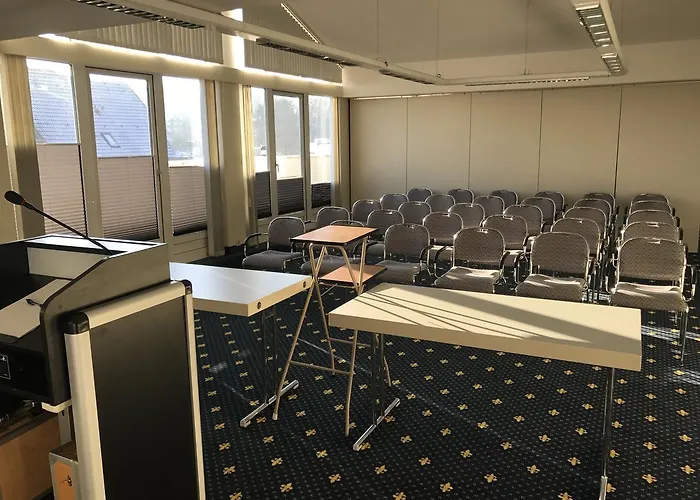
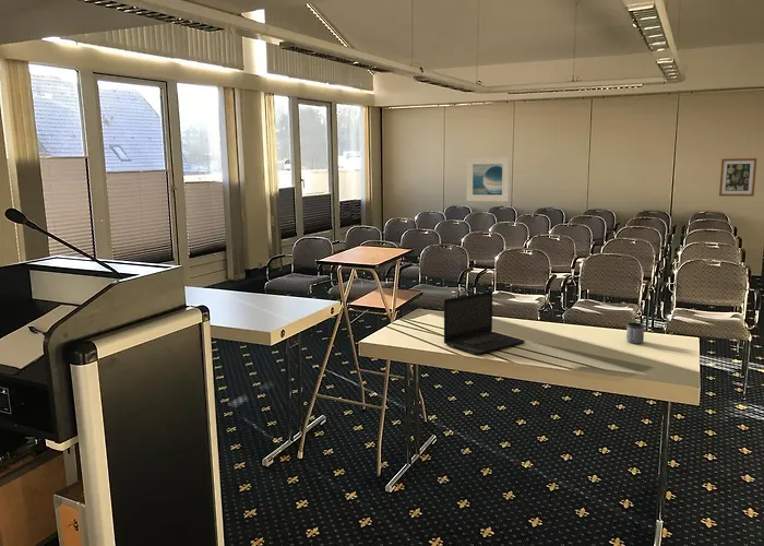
+ wall art [718,157,759,198]
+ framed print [466,156,510,202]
+ mug [625,321,646,345]
+ laptop [443,290,526,356]
